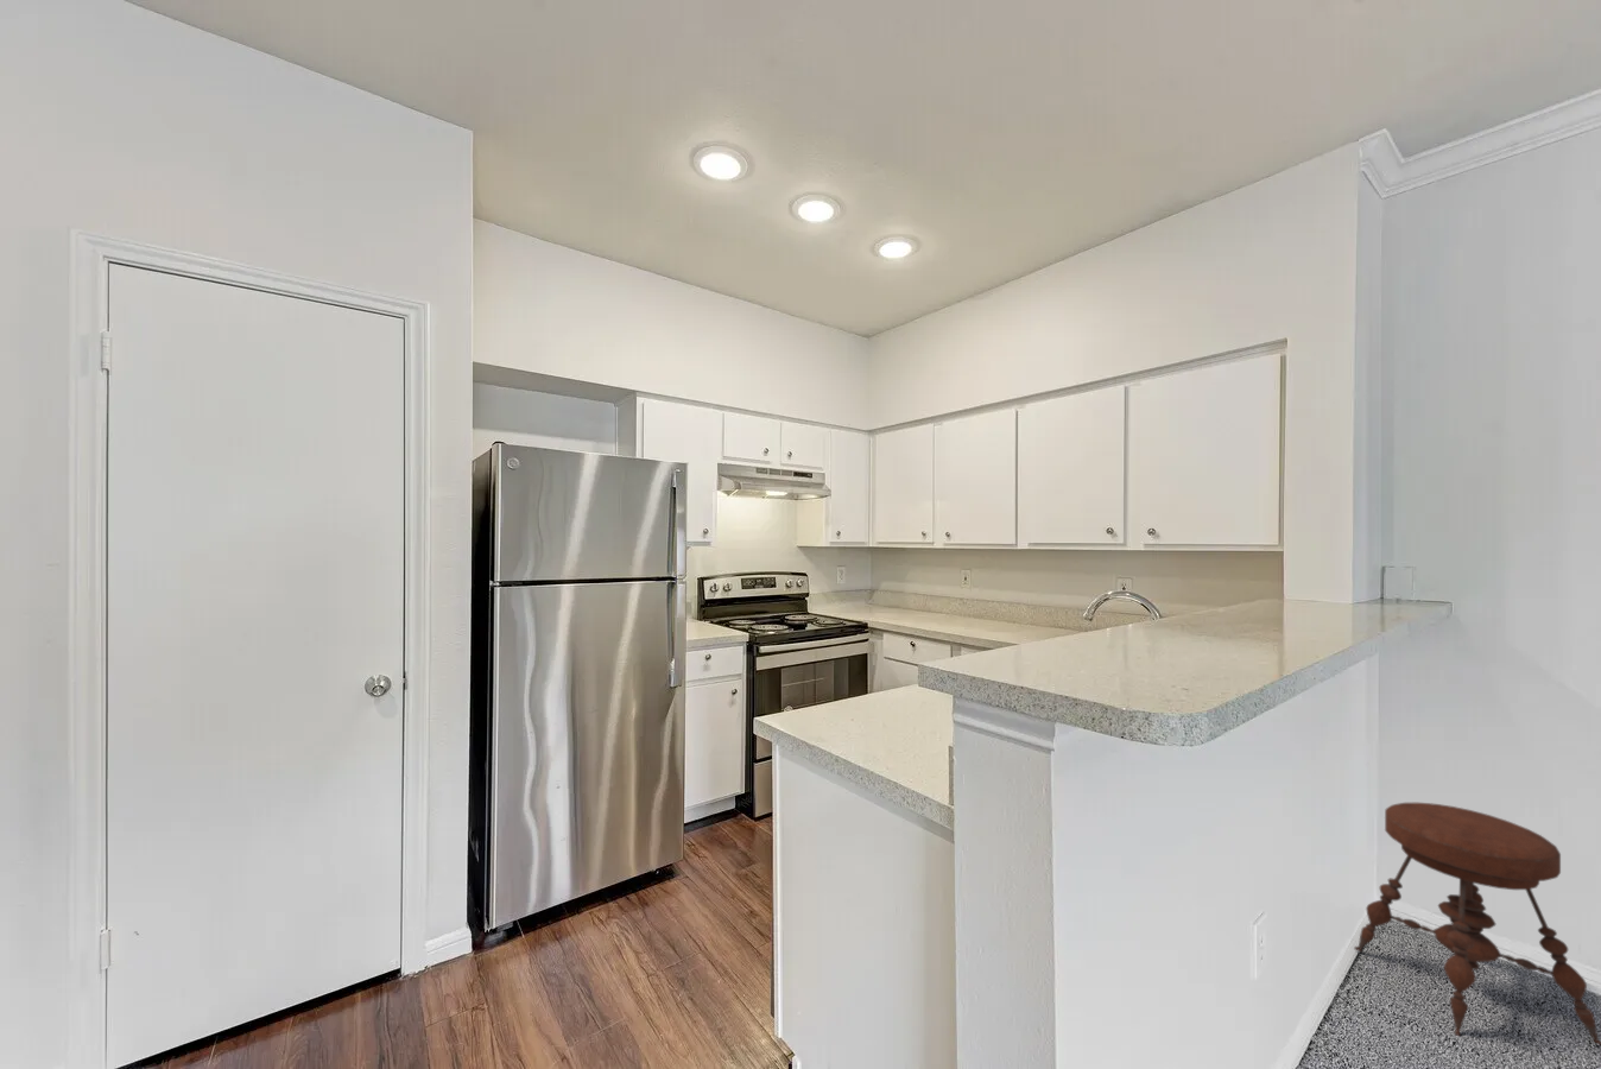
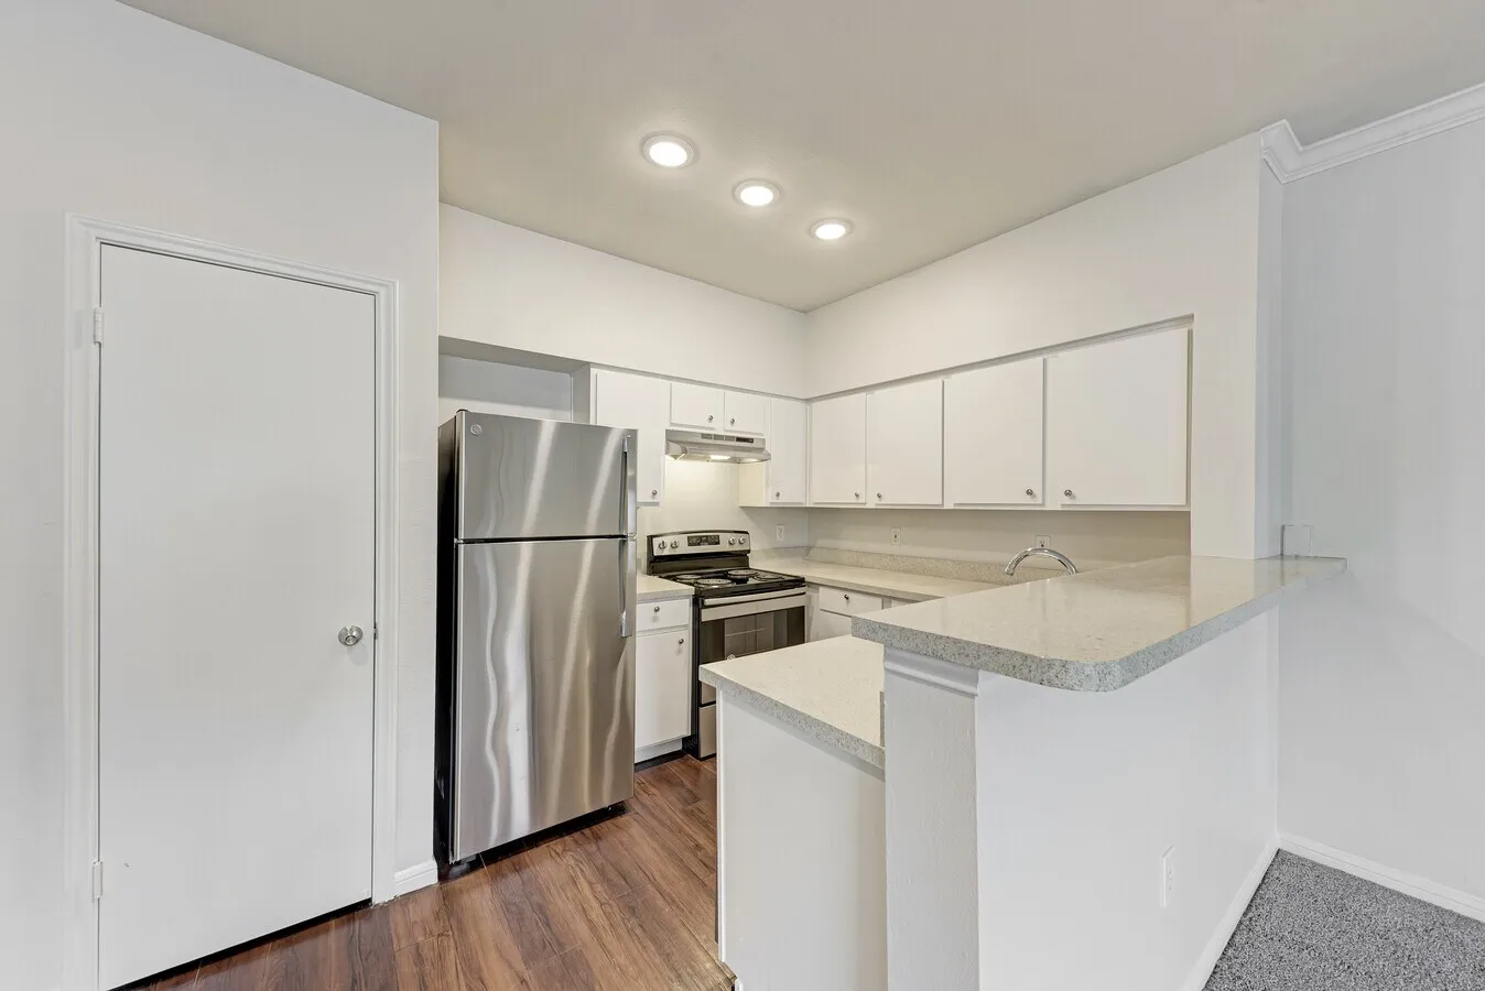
- stool [1353,802,1601,1045]
